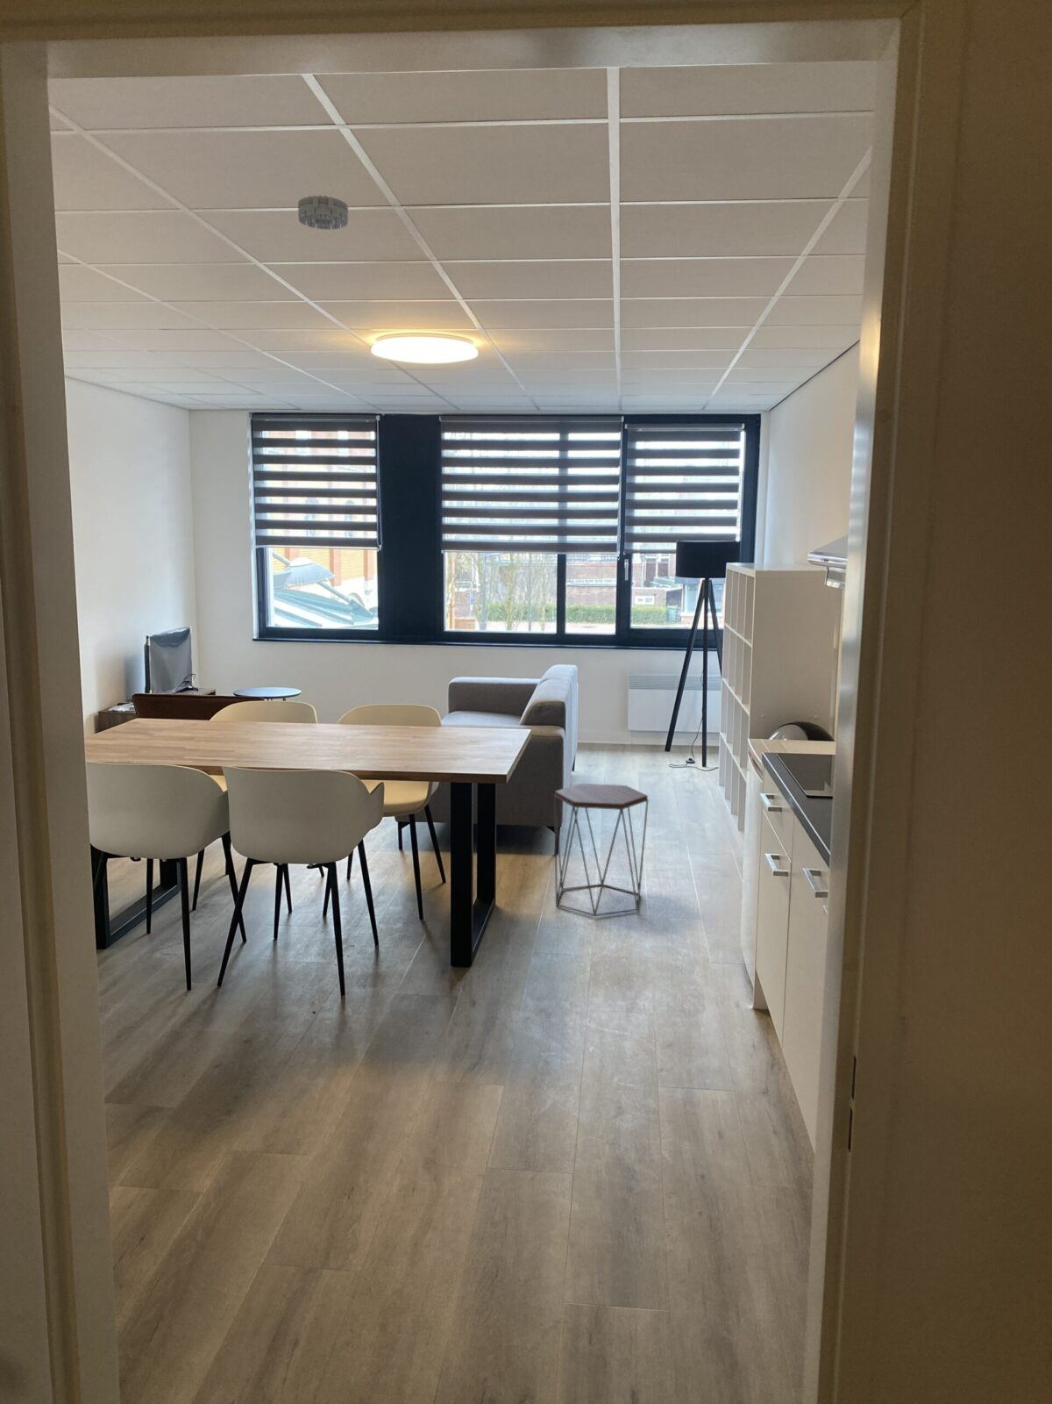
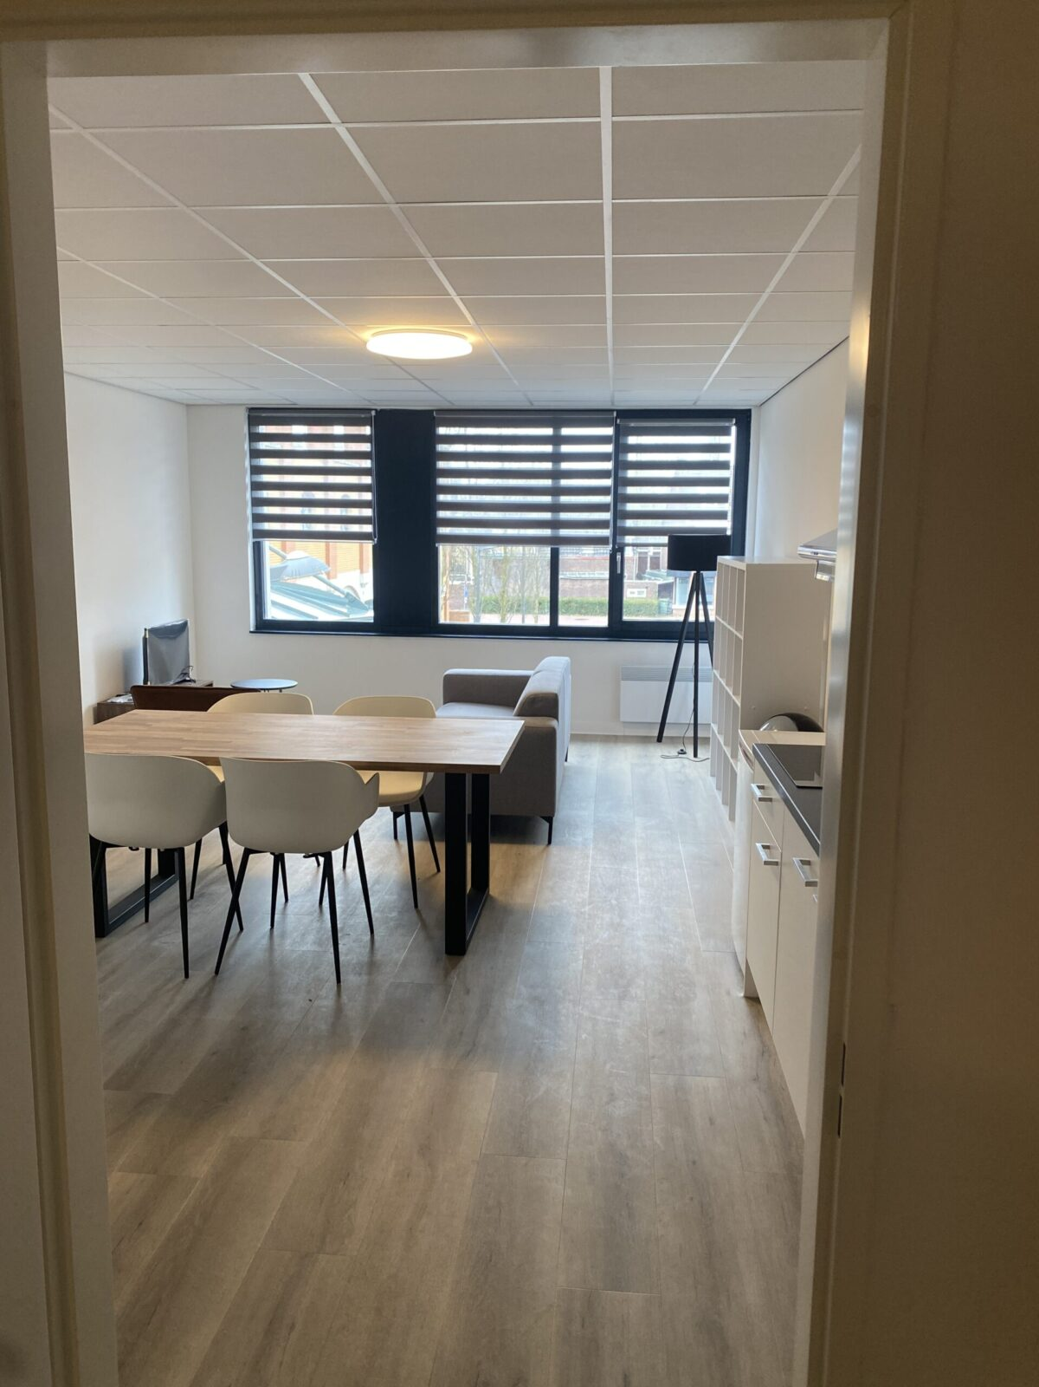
- smoke detector [297,195,349,231]
- side table [554,783,650,916]
